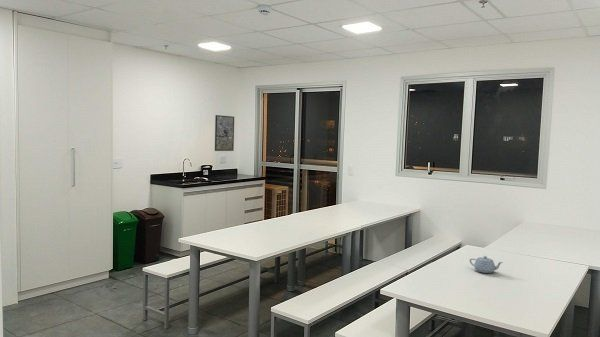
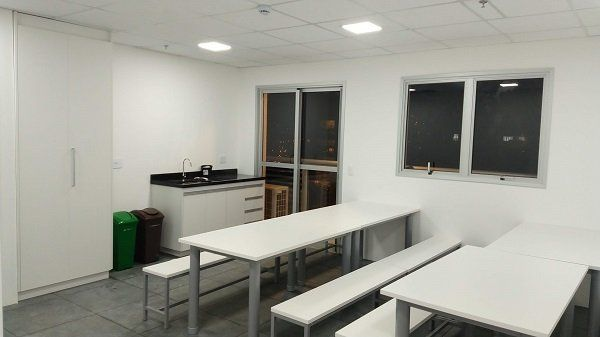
- teapot [469,255,504,274]
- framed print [214,114,235,152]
